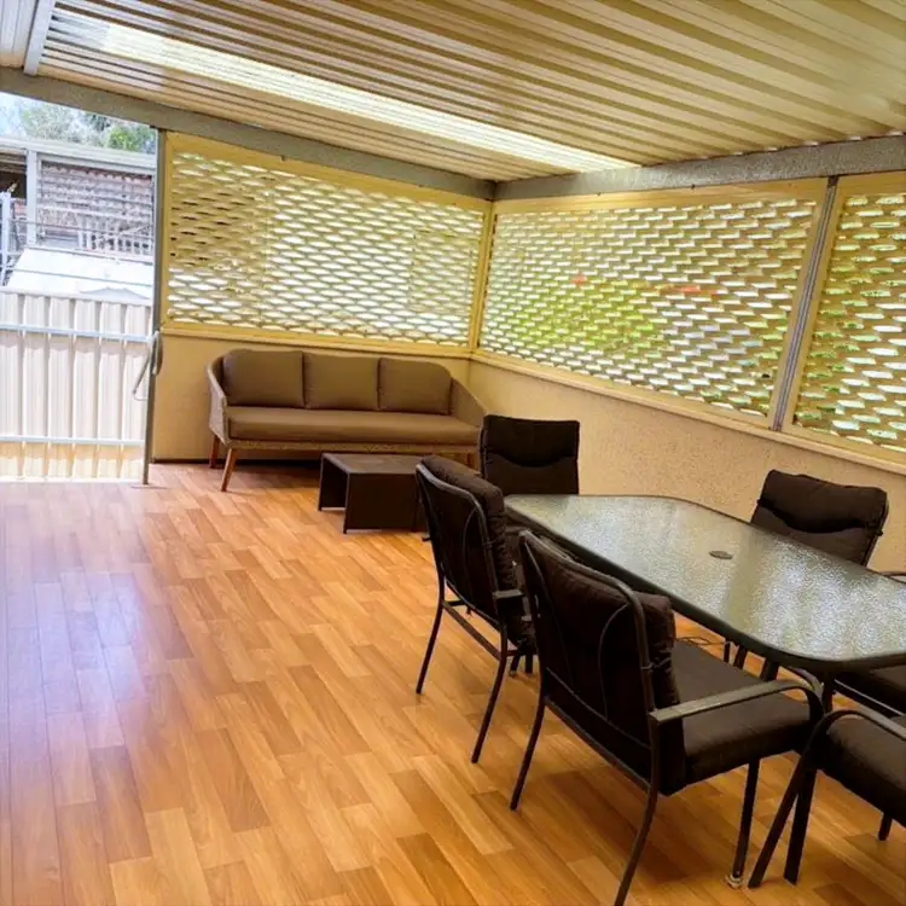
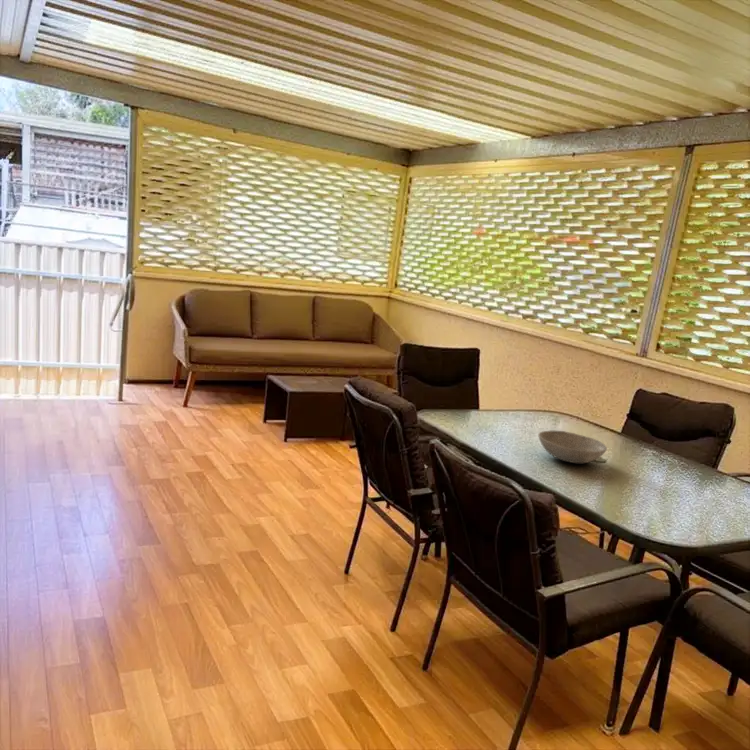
+ bowl [537,430,608,464]
